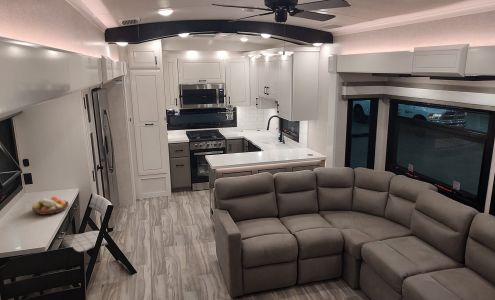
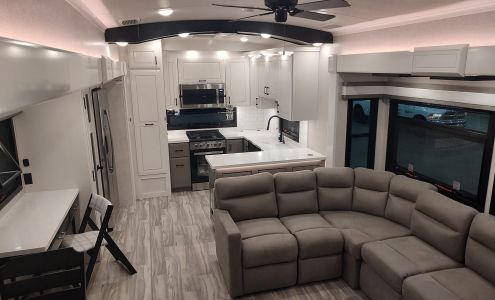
- fruit bowl [31,196,70,216]
